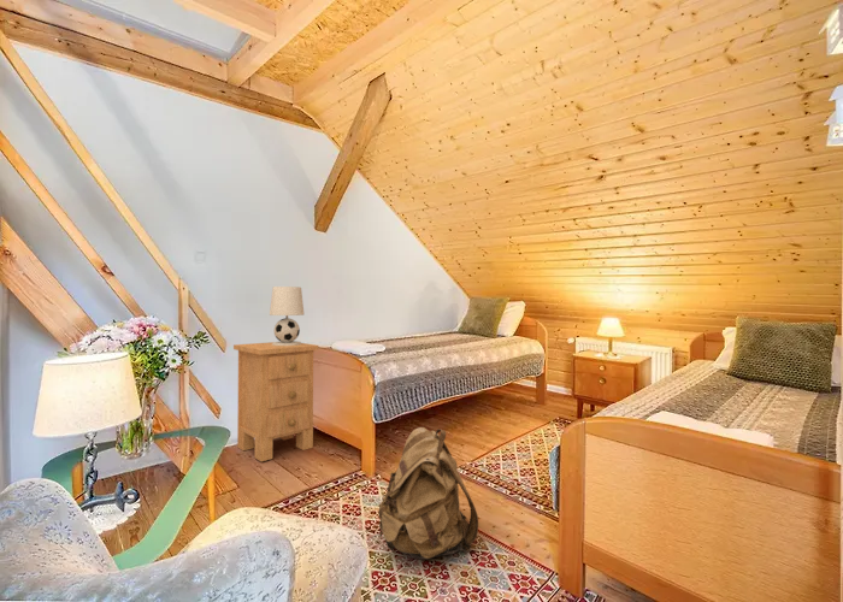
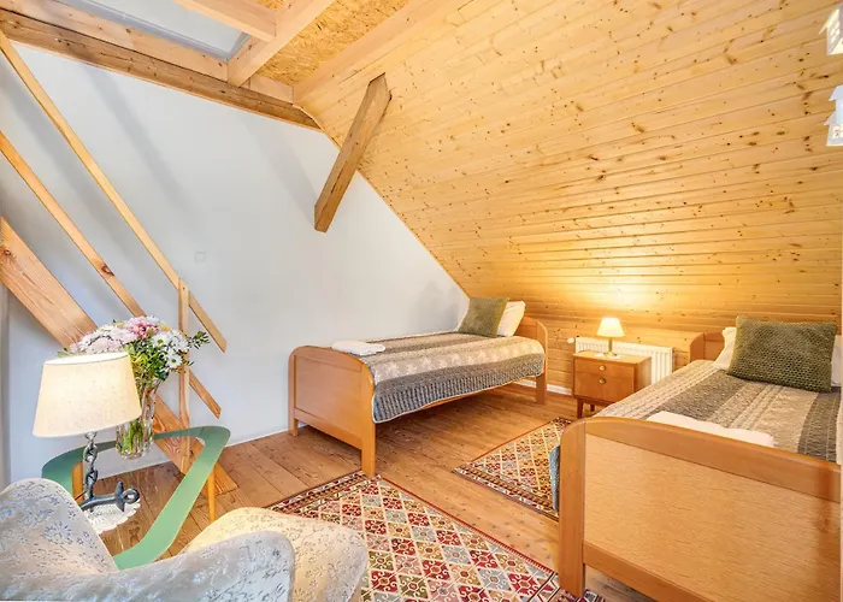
- table lamp [269,285,305,346]
- nightstand [232,341,319,462]
- backpack [378,426,479,560]
